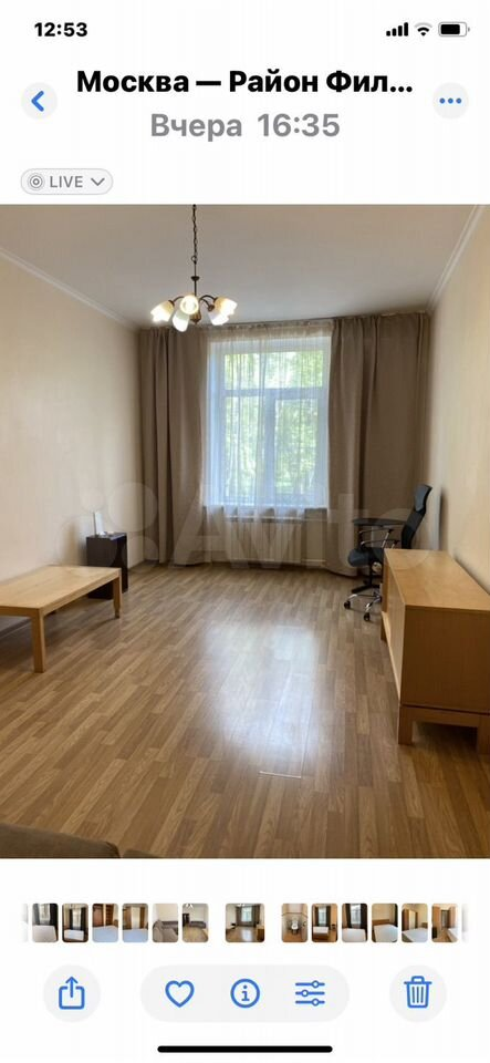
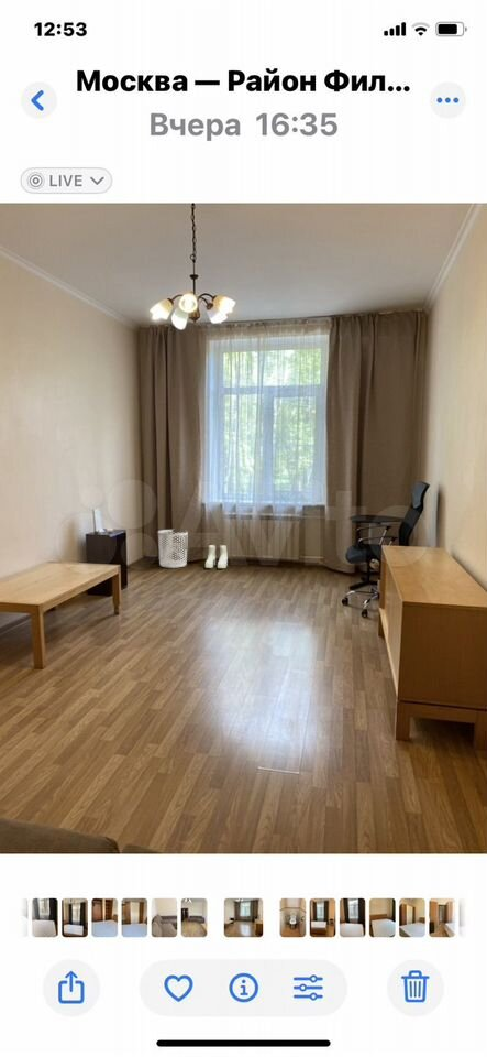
+ boots [204,544,229,569]
+ waste bin [157,528,189,569]
